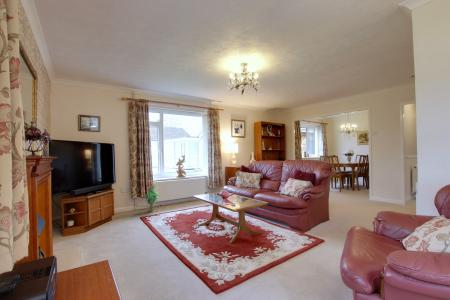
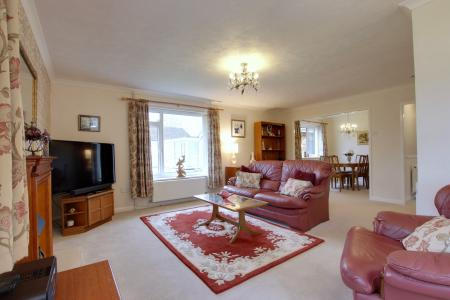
- decorative plant [142,185,160,213]
